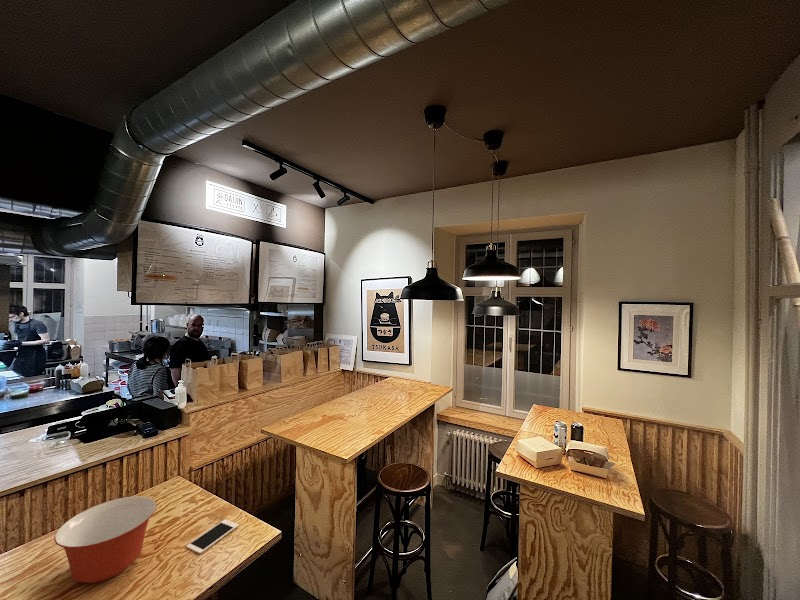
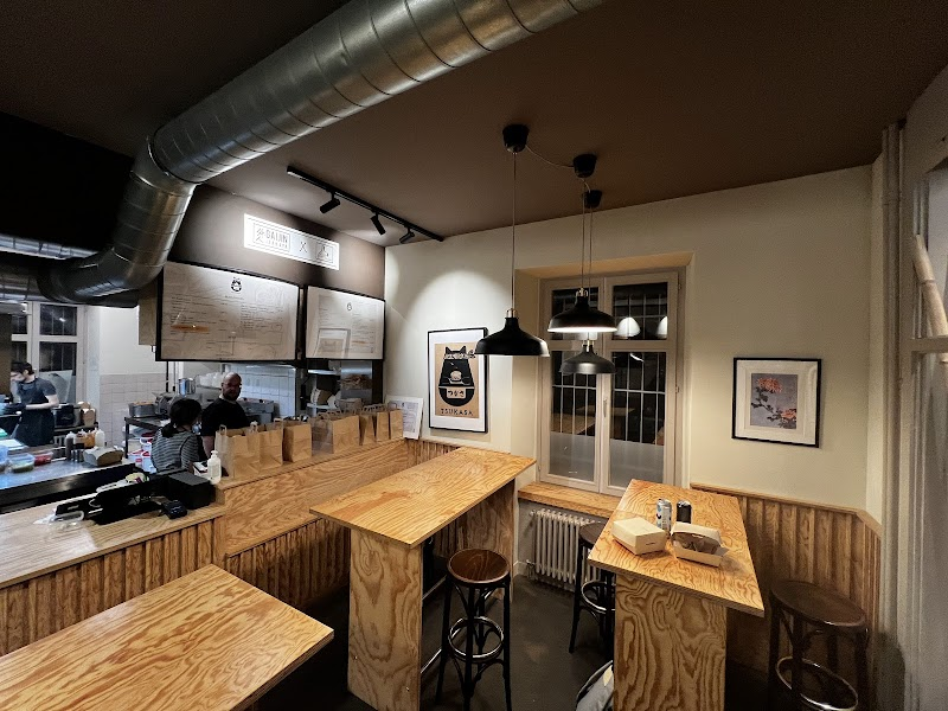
- cell phone [185,518,239,555]
- mixing bowl [53,495,158,584]
